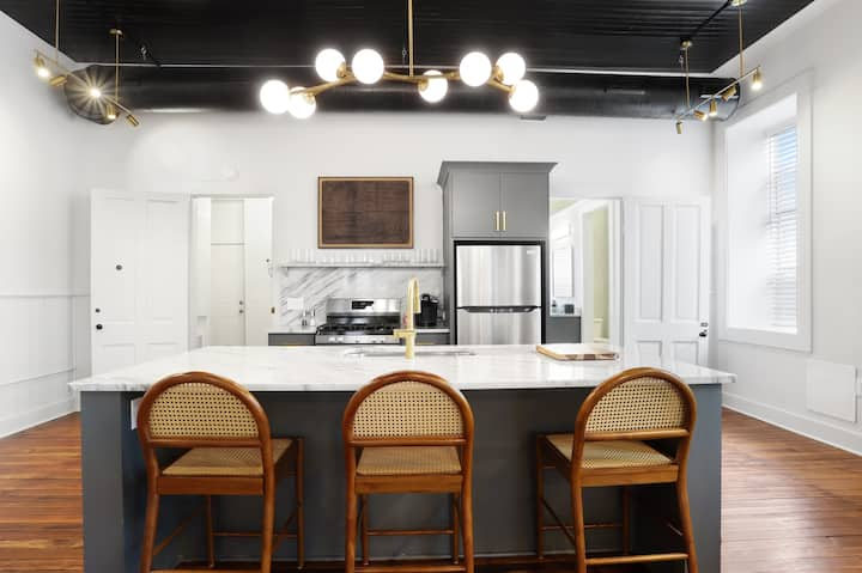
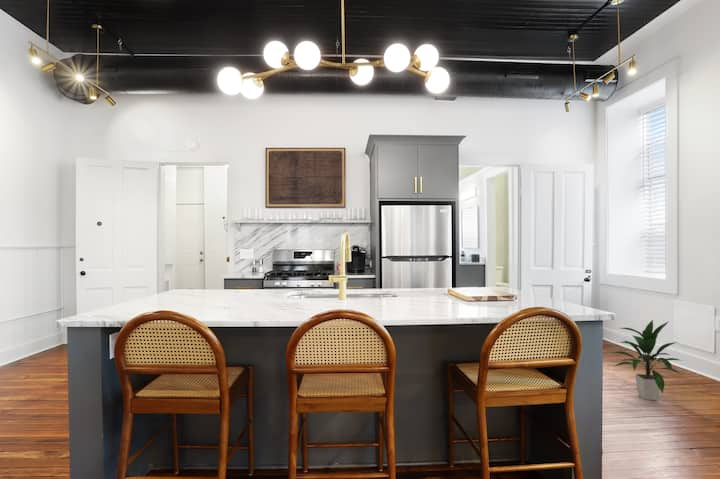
+ indoor plant [609,319,684,401]
